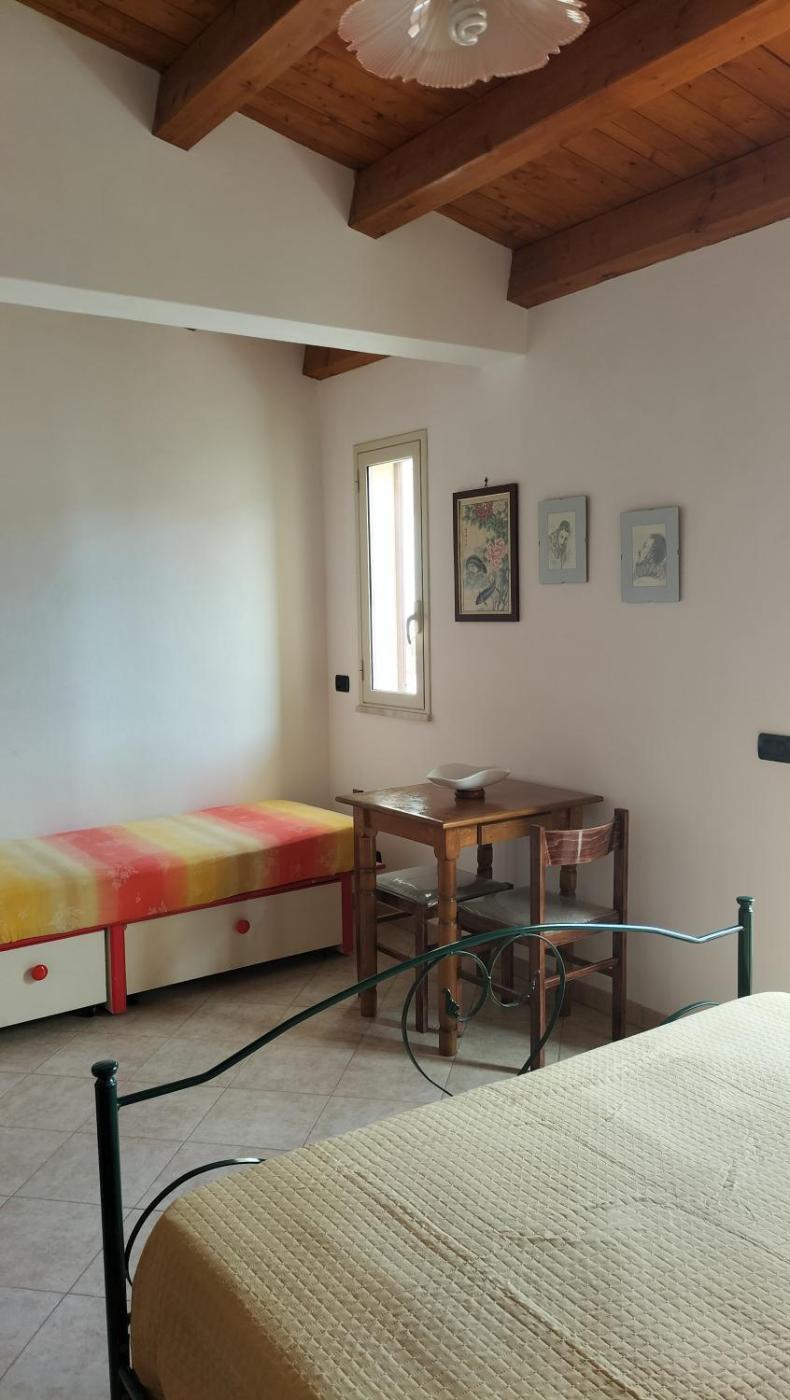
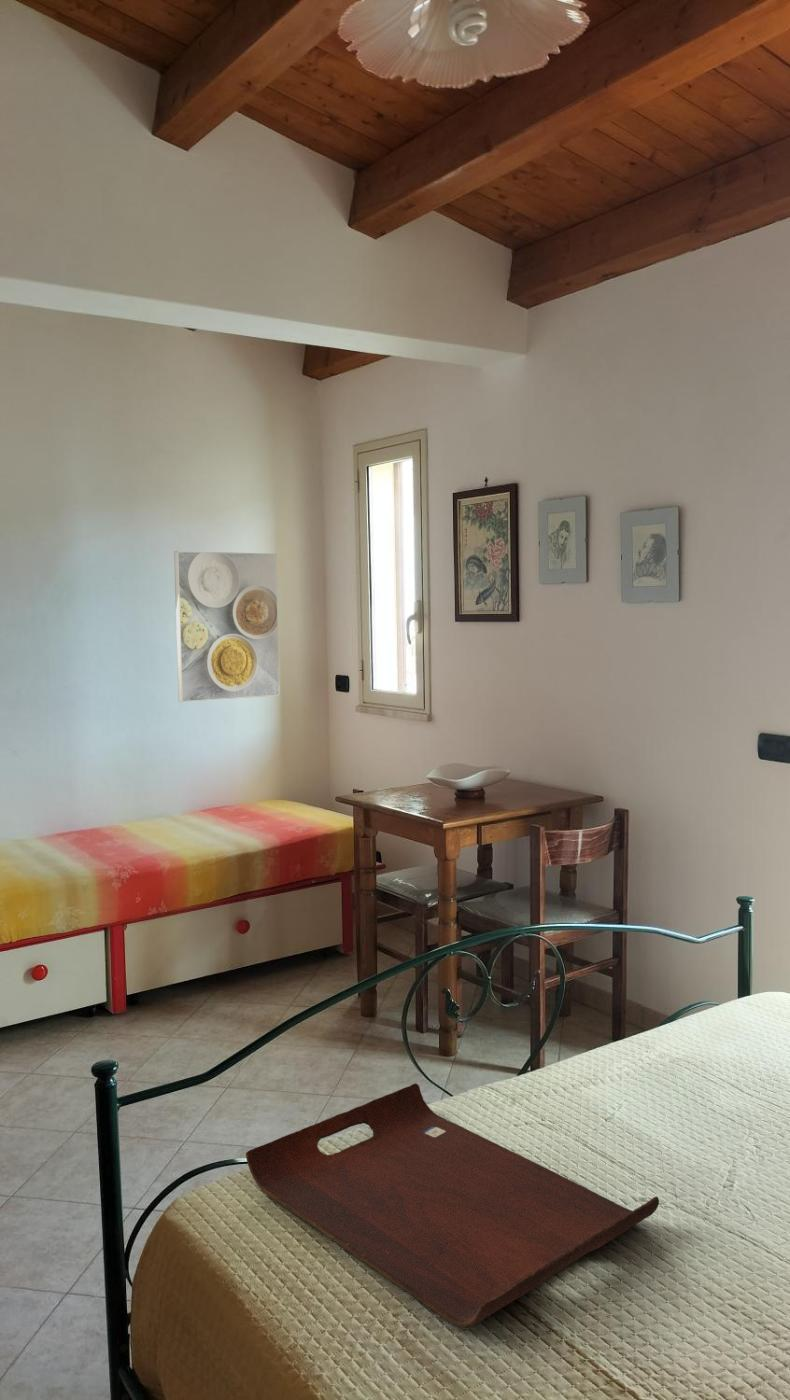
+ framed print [173,550,281,703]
+ serving tray [245,1082,660,1328]
